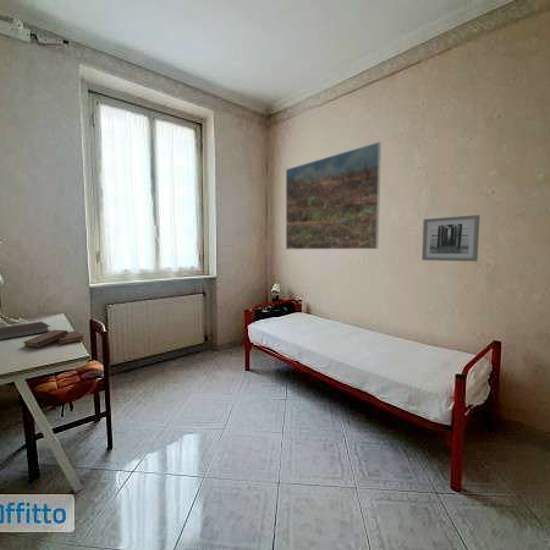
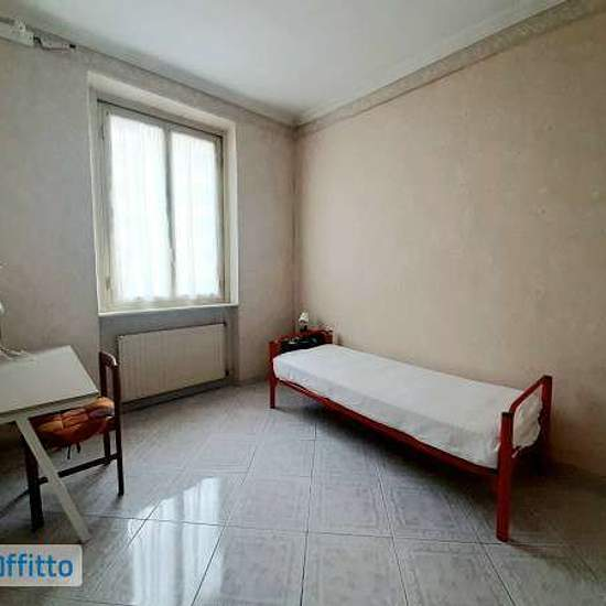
- book [22,329,85,348]
- wall art [421,214,481,262]
- notebook [0,321,51,341]
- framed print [285,141,382,250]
